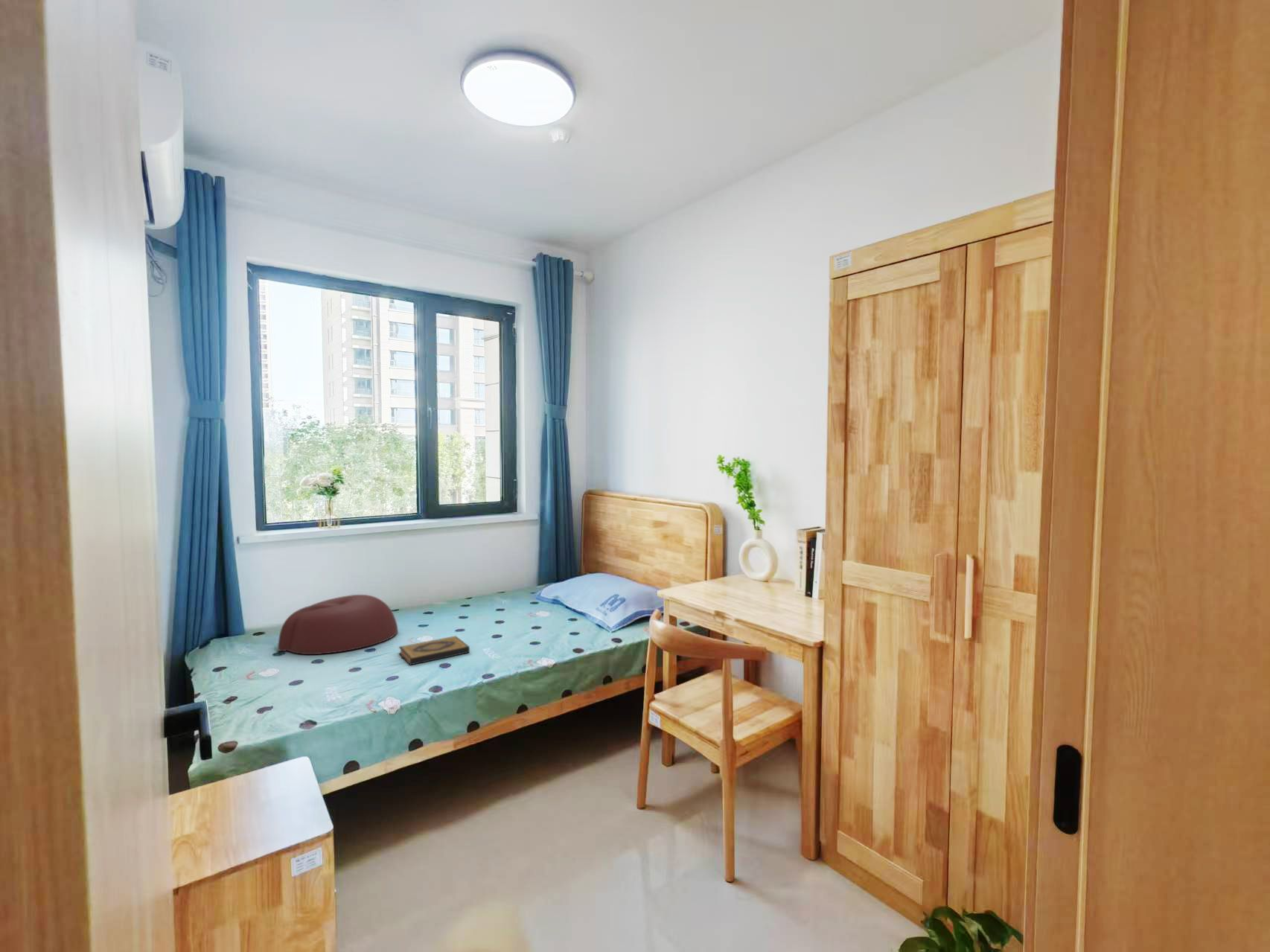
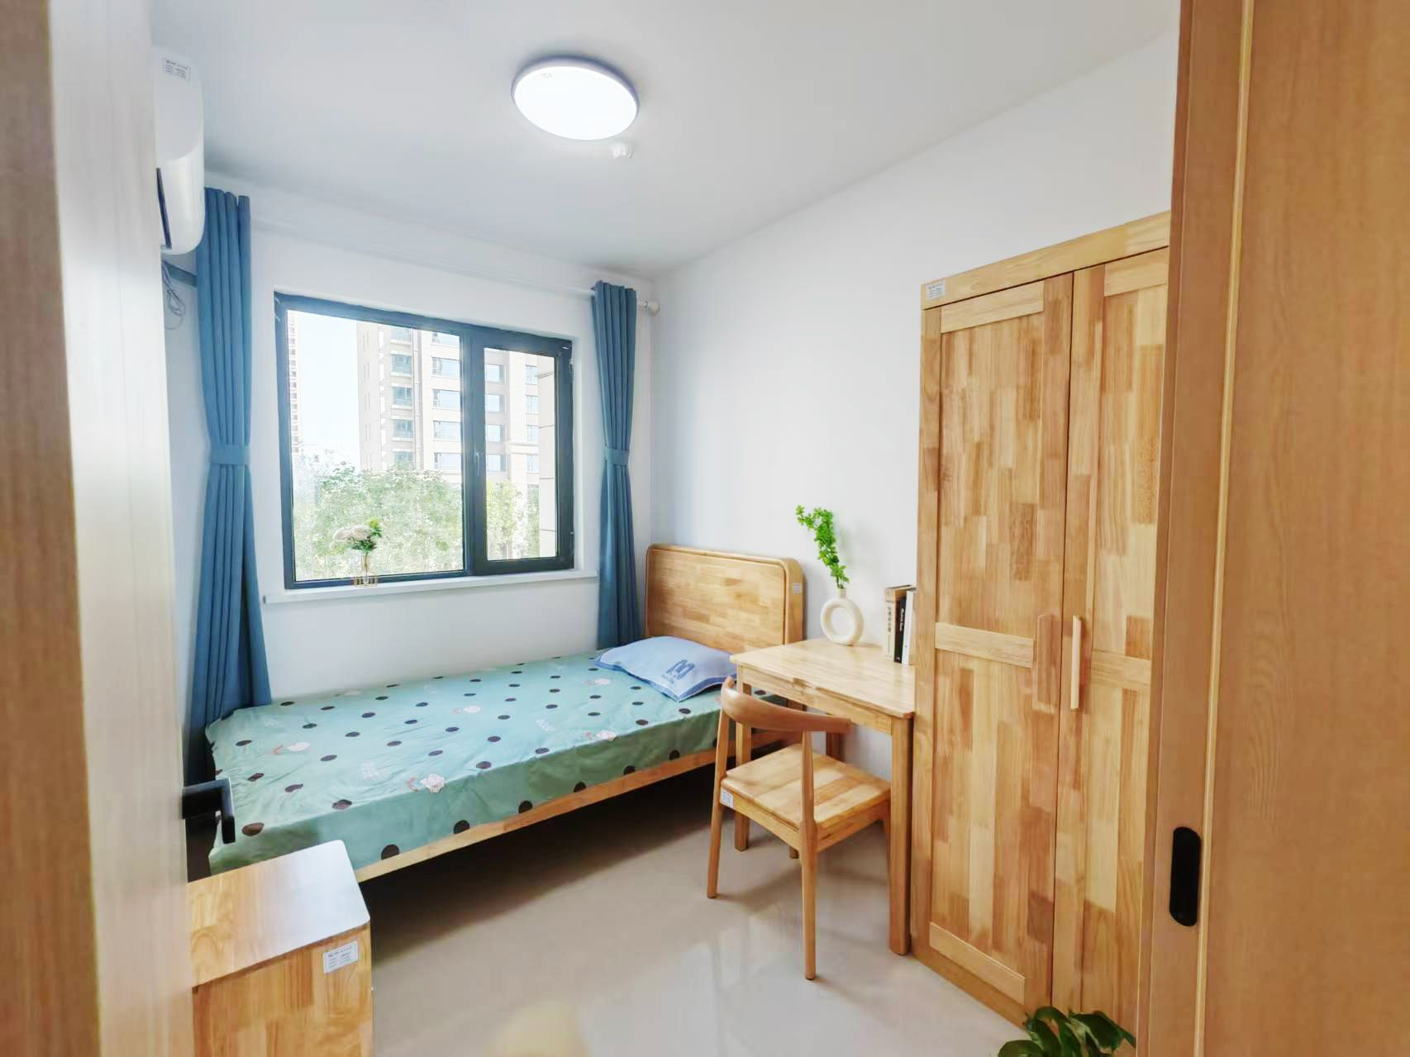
- cushion [277,594,398,655]
- hardback book [398,635,470,666]
